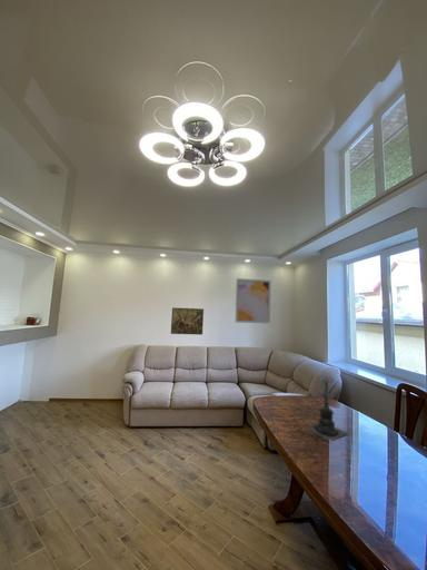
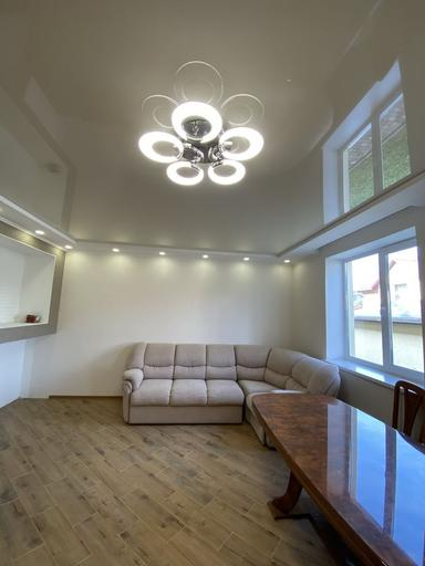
- candle holder [305,371,348,442]
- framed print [170,306,205,336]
- wall art [235,277,271,325]
